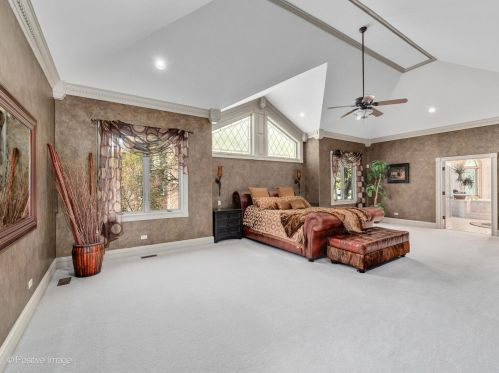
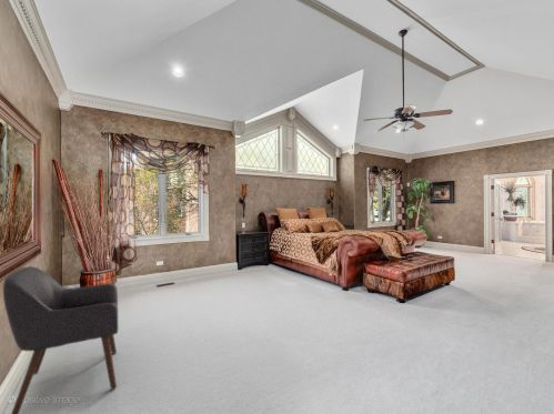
+ chair [2,265,120,414]
